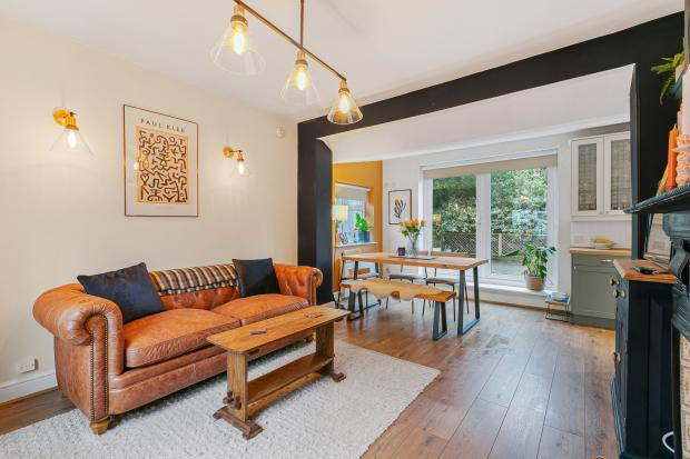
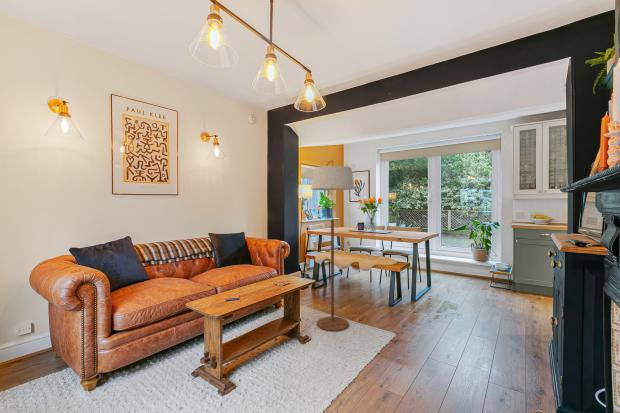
+ floor lamp [310,159,355,332]
